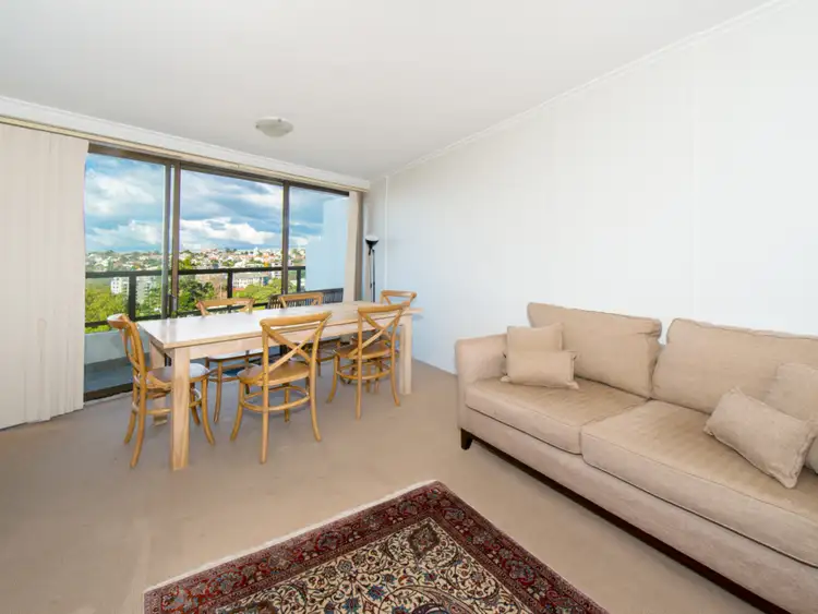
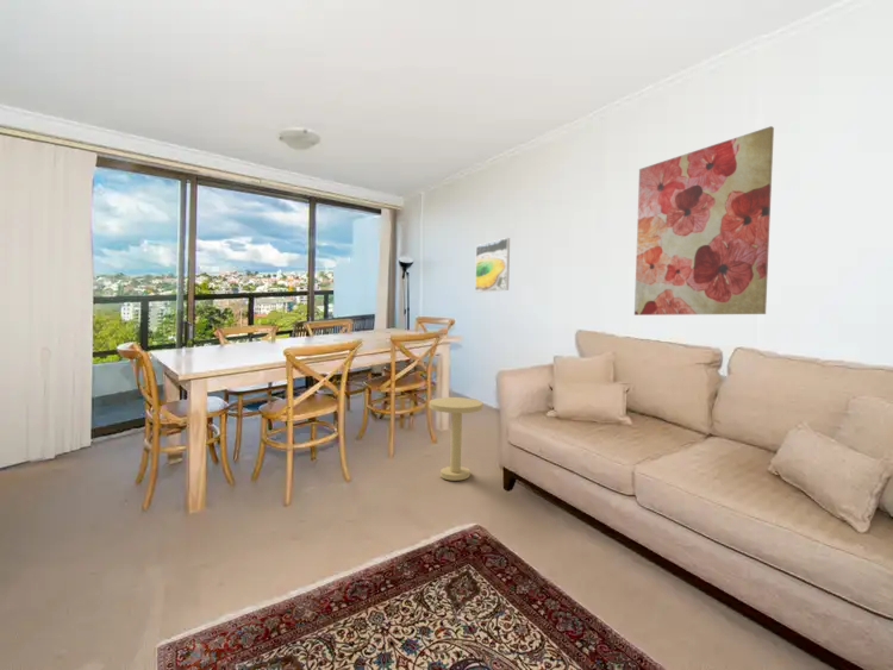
+ side table [427,396,483,482]
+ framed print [474,237,511,294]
+ wall art [633,125,775,317]
